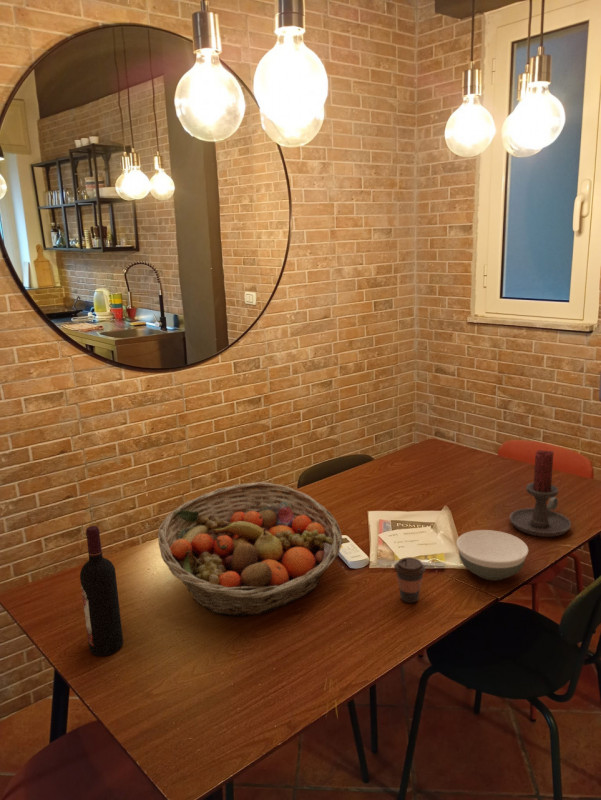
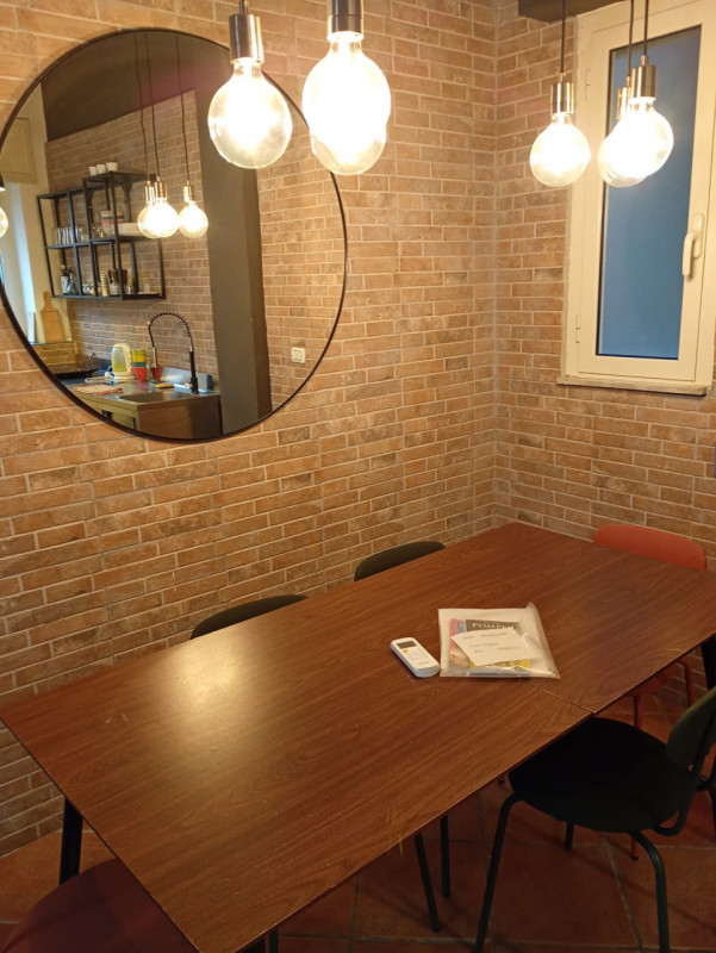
- candle holder [509,449,572,538]
- bowl [455,529,529,581]
- wine bottle [79,525,124,657]
- fruit basket [157,481,344,617]
- coffee cup [394,556,427,604]
